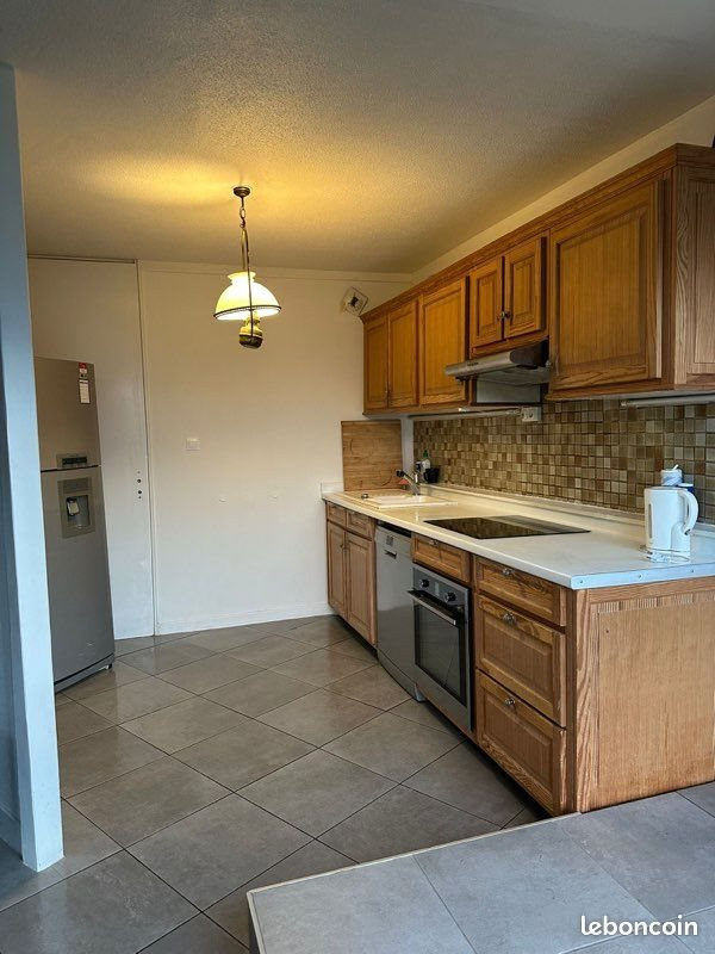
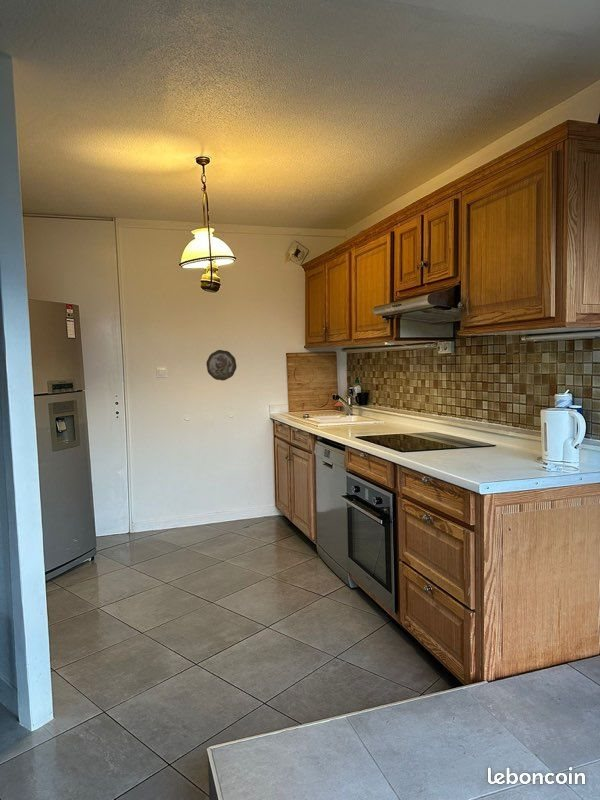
+ decorative plate [205,349,238,381]
